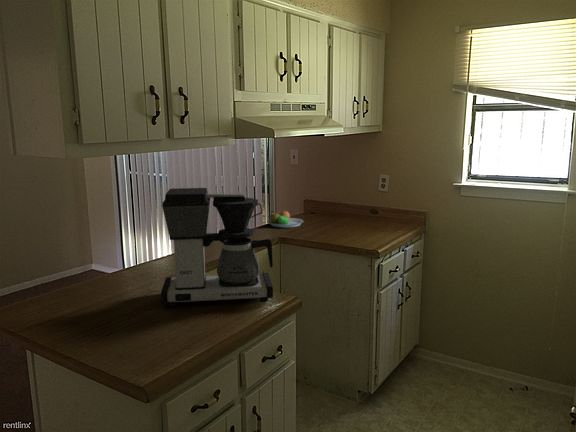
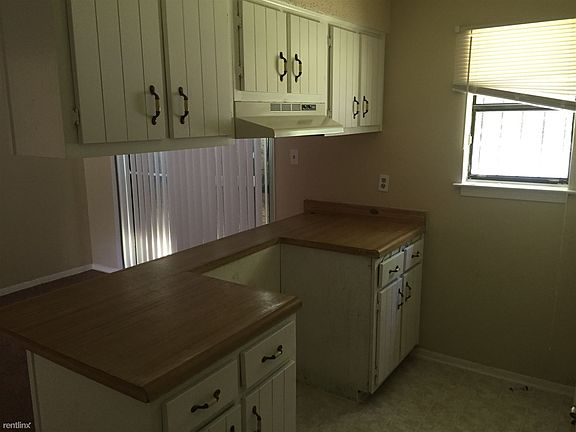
- coffee maker [160,187,274,308]
- fruit bowl [267,210,304,229]
